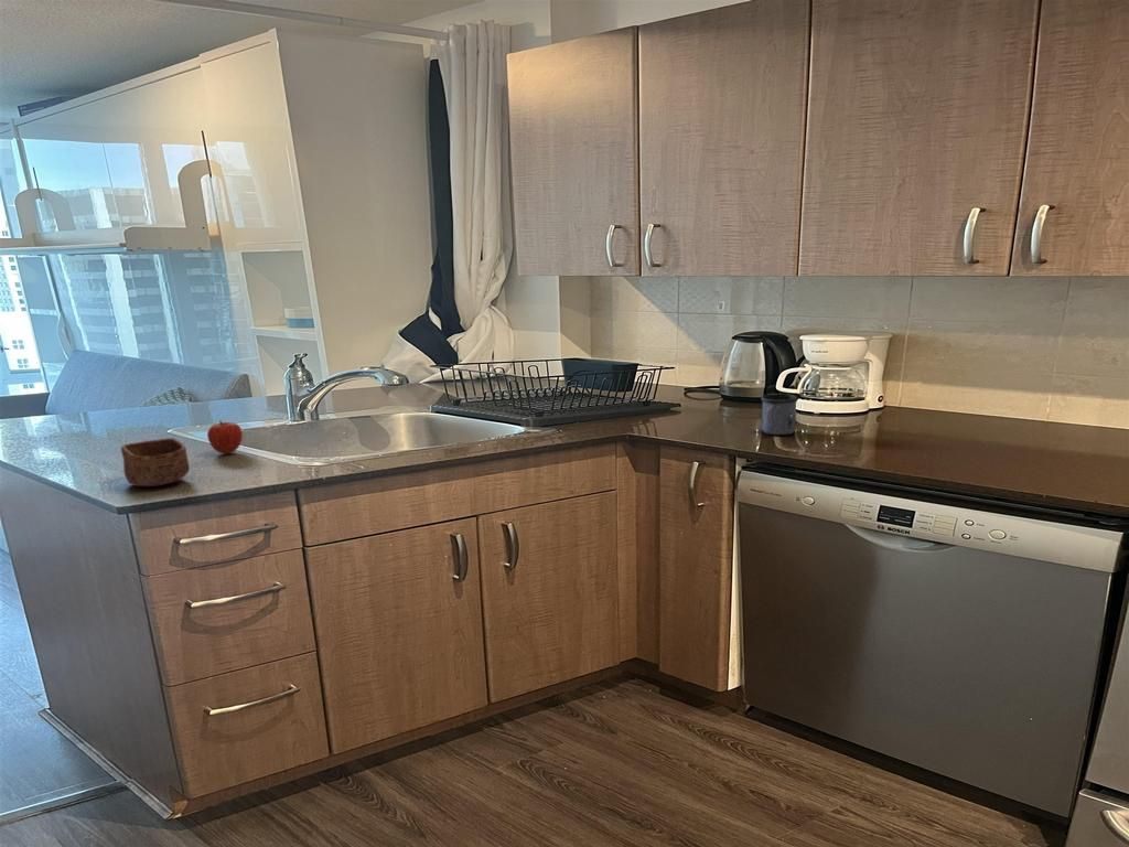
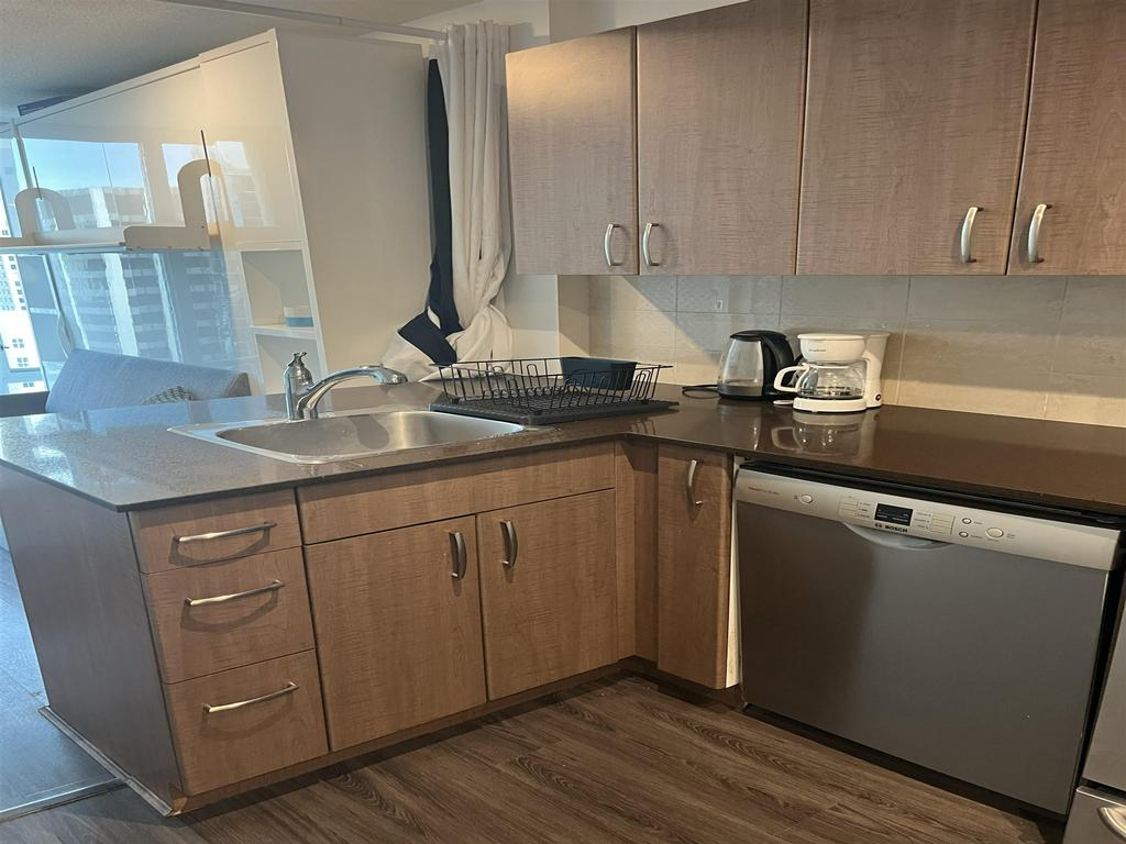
- fruit [206,419,244,455]
- mug [760,393,799,436]
- bowl [120,437,191,487]
